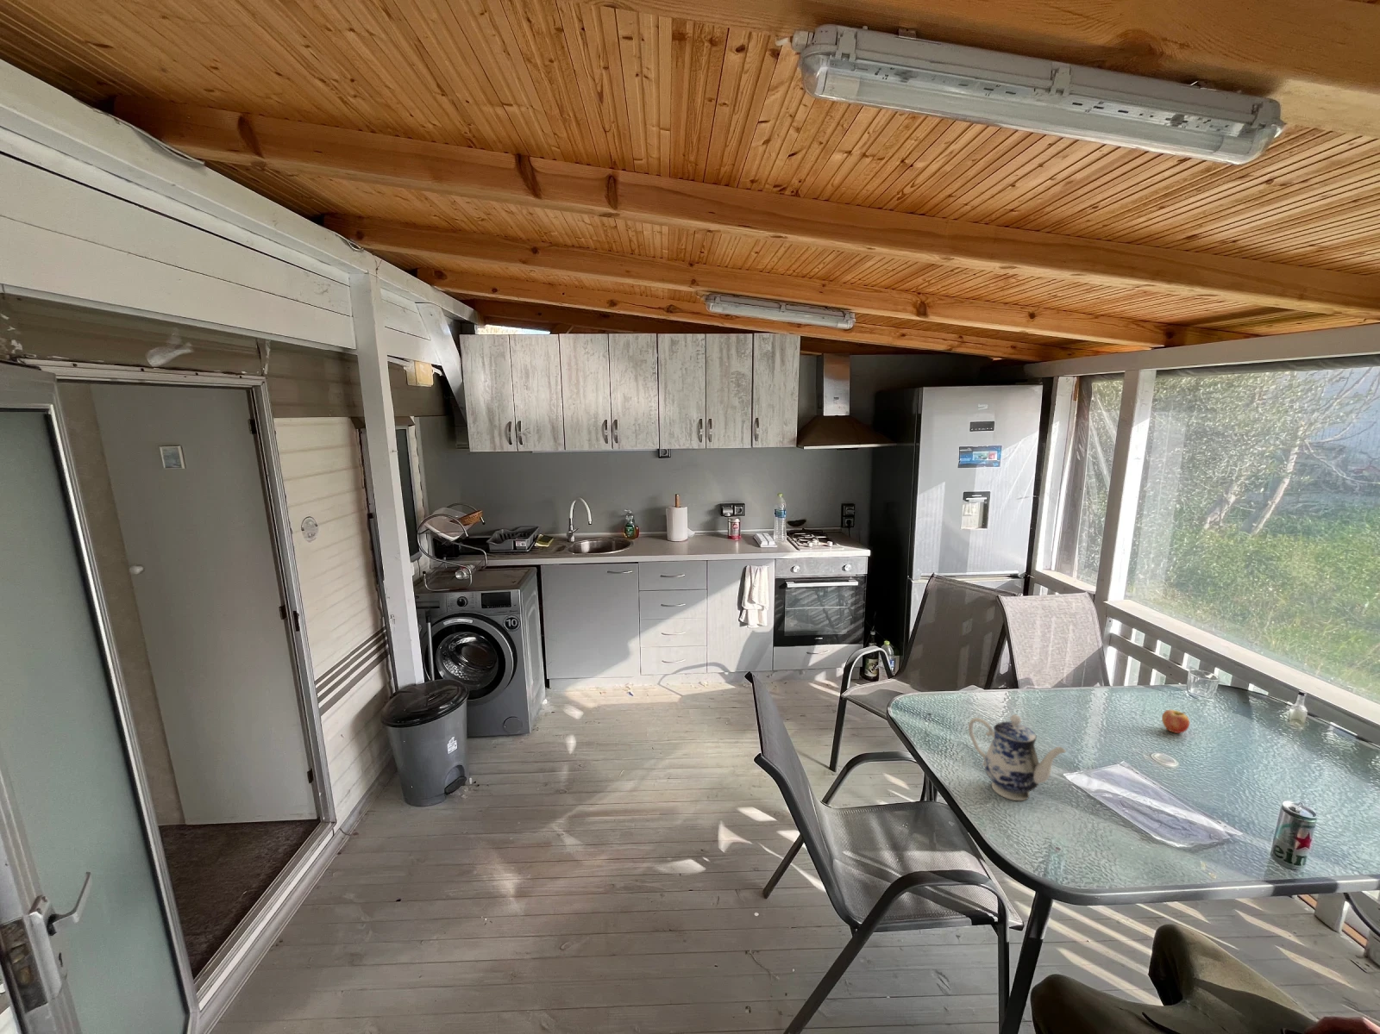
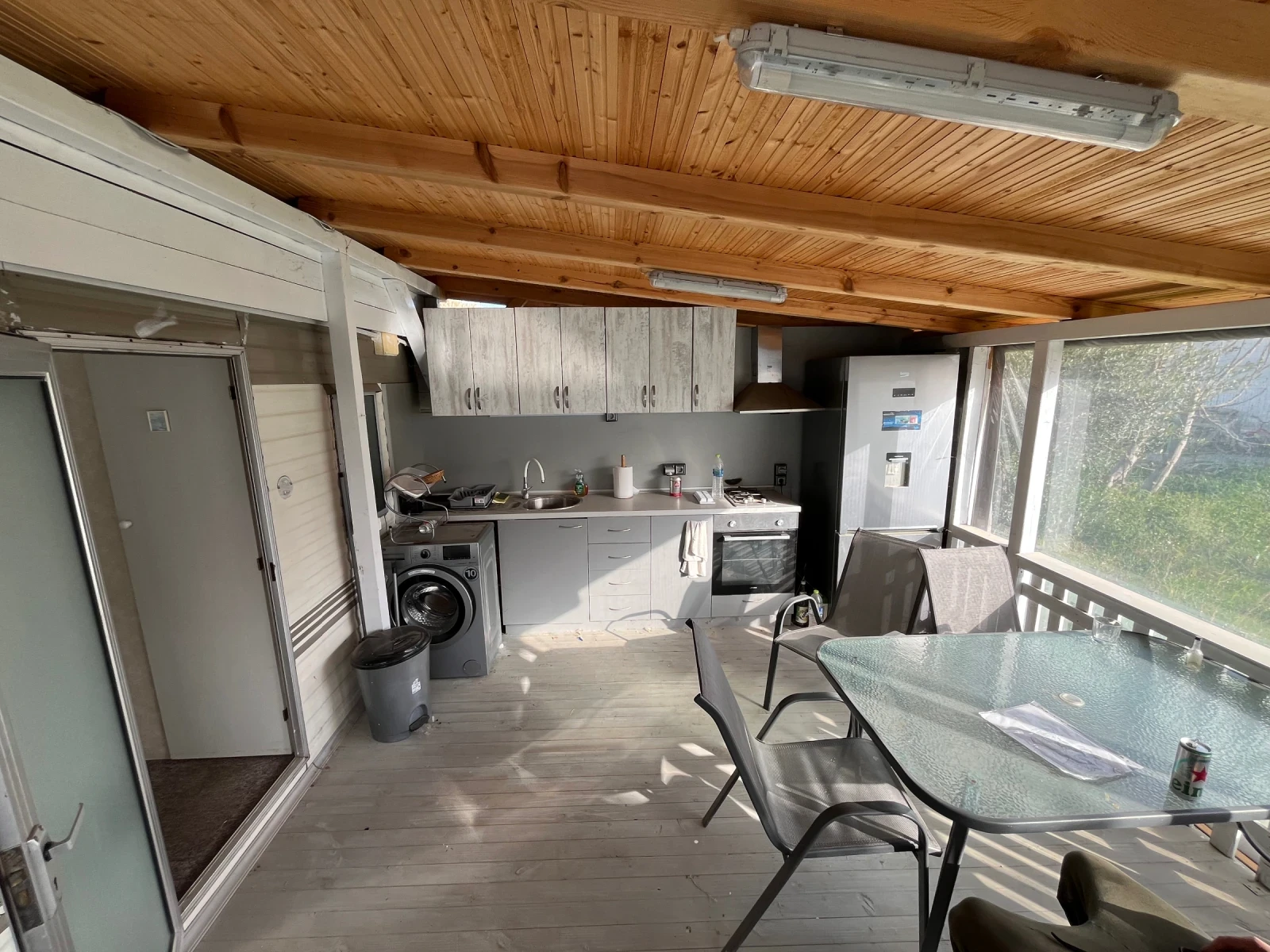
- teapot [968,714,1067,802]
- fruit [1161,709,1190,734]
